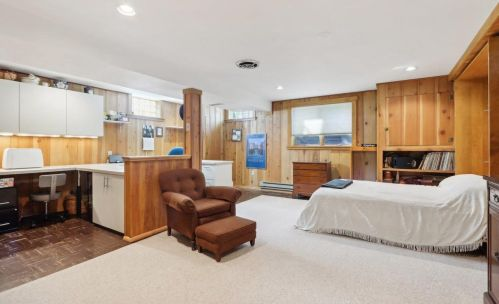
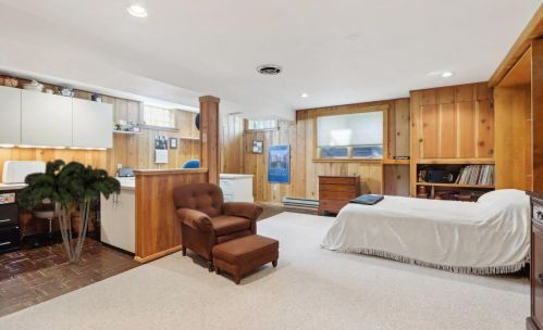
+ indoor plant [14,158,122,264]
